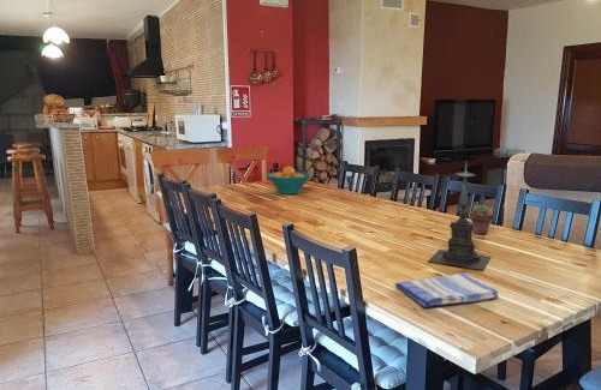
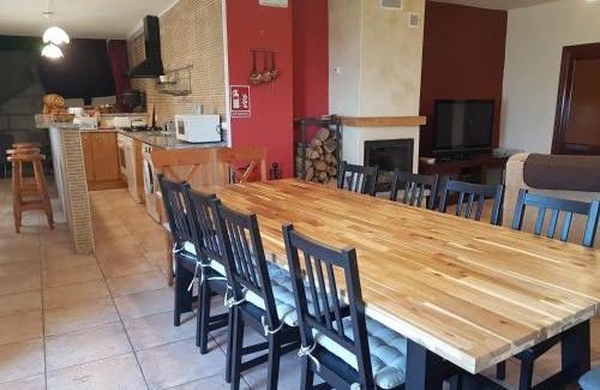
- fruit bowl [266,166,313,196]
- candle holder [427,162,492,271]
- dish towel [393,271,500,308]
- potted succulent [469,204,494,235]
